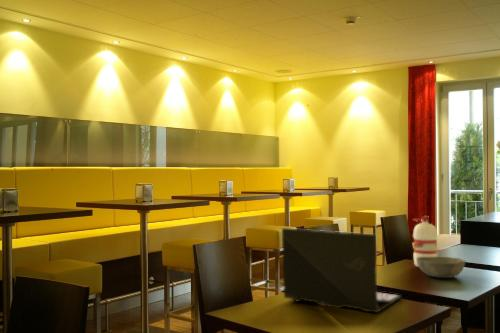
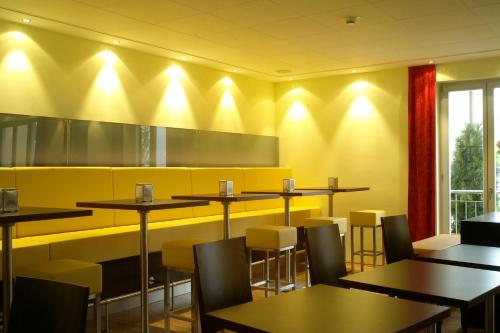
- water bottle [412,215,438,268]
- bowl [416,256,467,279]
- laptop [281,227,402,314]
